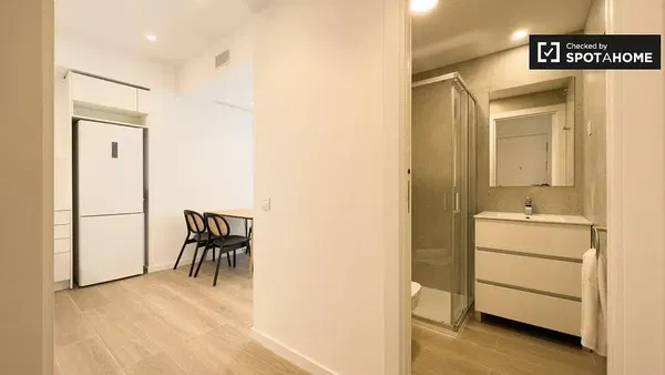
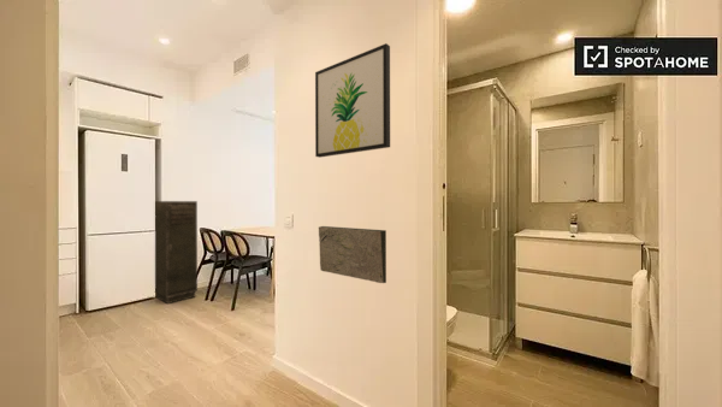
+ wall art [314,42,391,159]
+ decorative slab [318,225,387,284]
+ storage cabinet [154,200,199,305]
